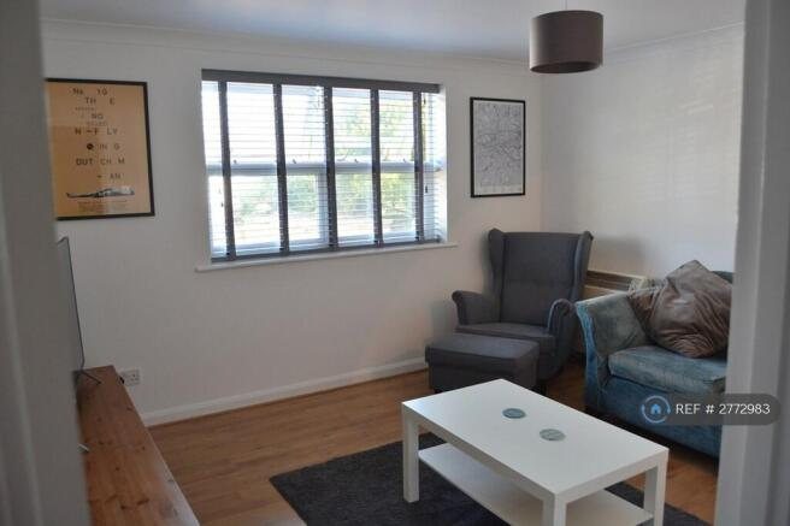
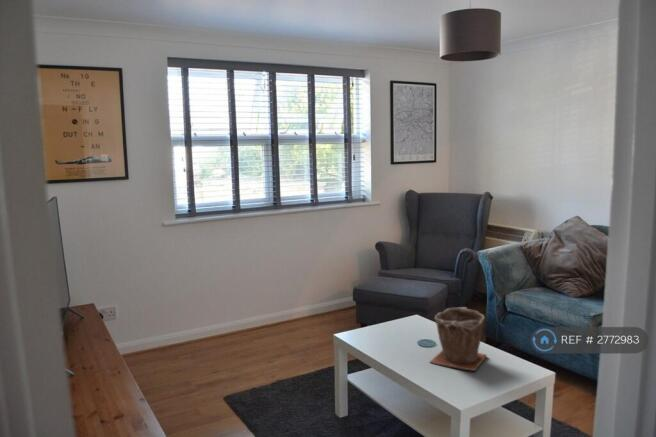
+ plant pot [429,306,488,372]
